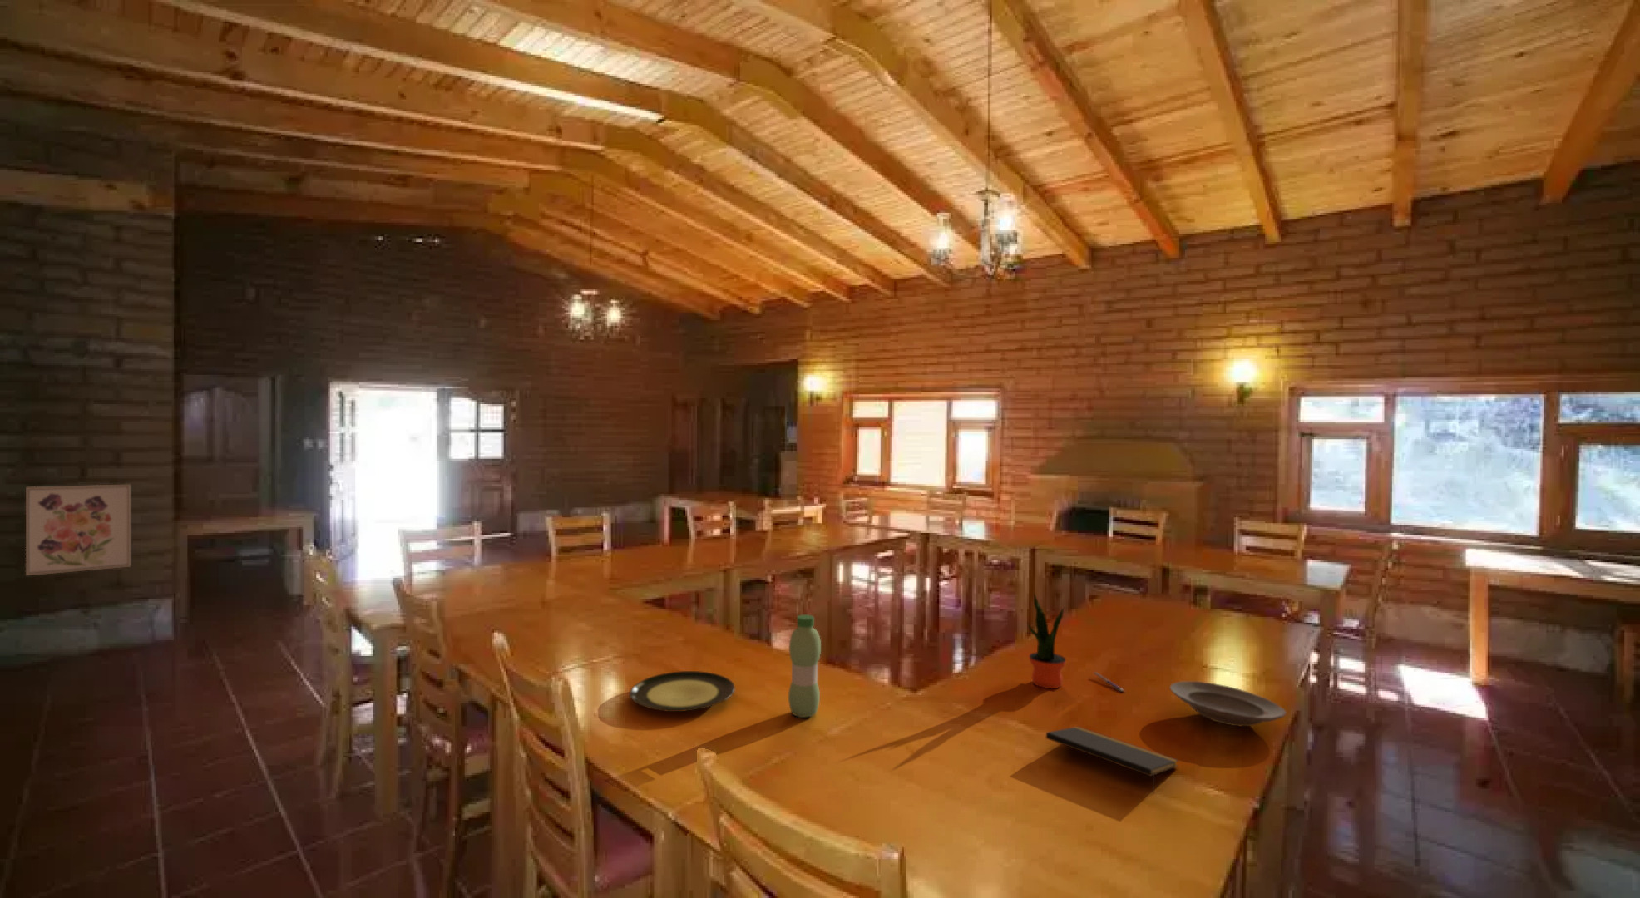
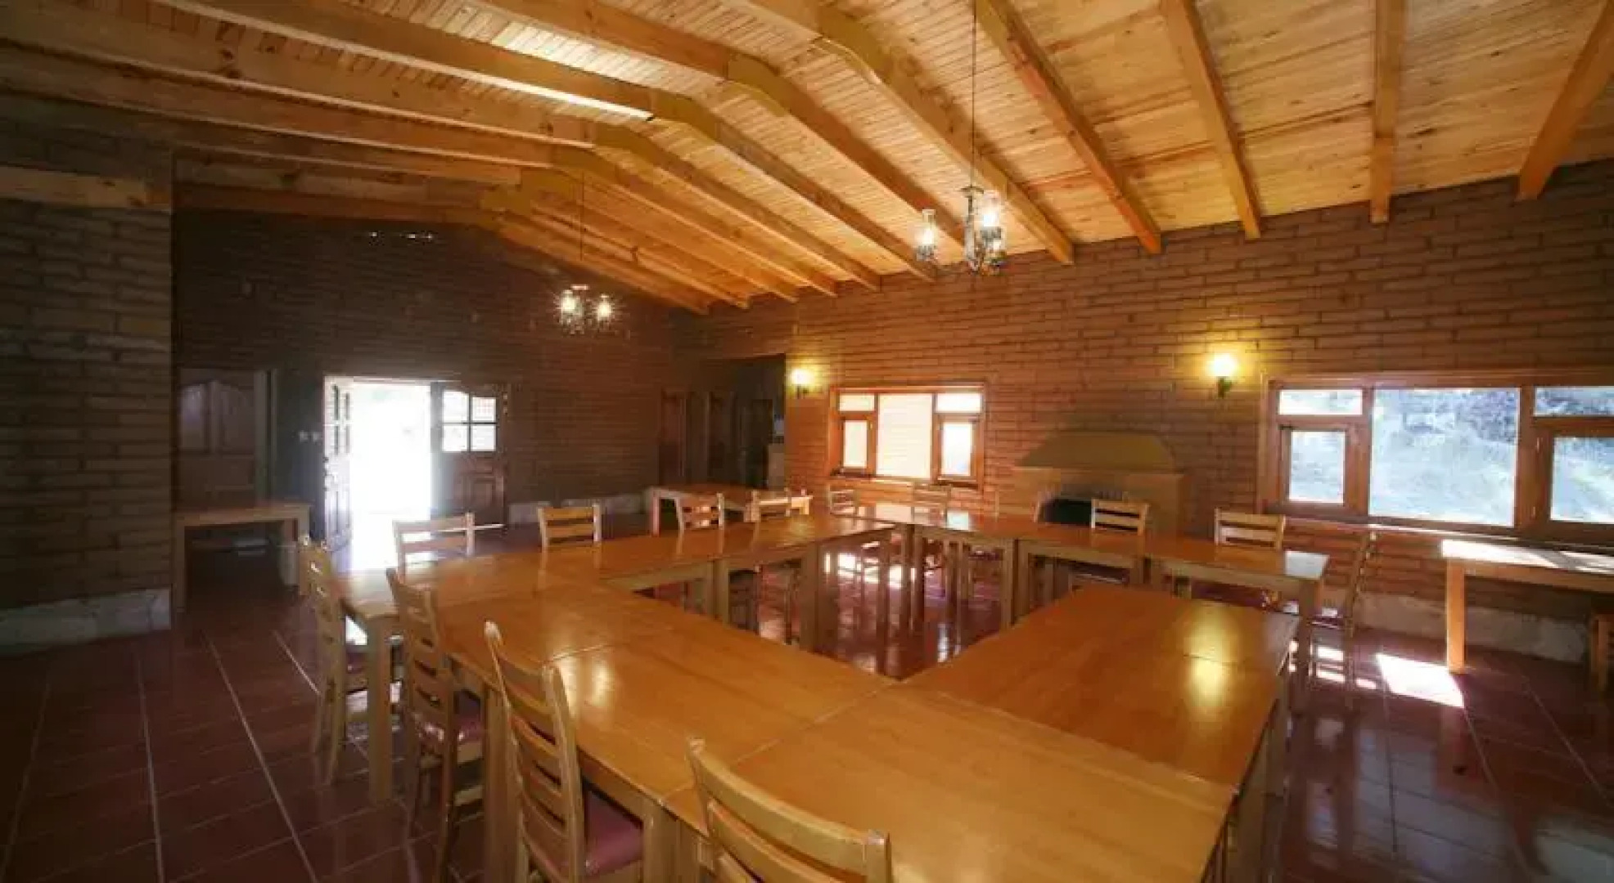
- notepad [1045,725,1179,793]
- water bottle [787,614,822,719]
- potted plant [1027,593,1067,689]
- plate [1169,680,1287,727]
- pen [1093,671,1125,692]
- wall art [25,484,132,576]
- plate [629,670,737,712]
